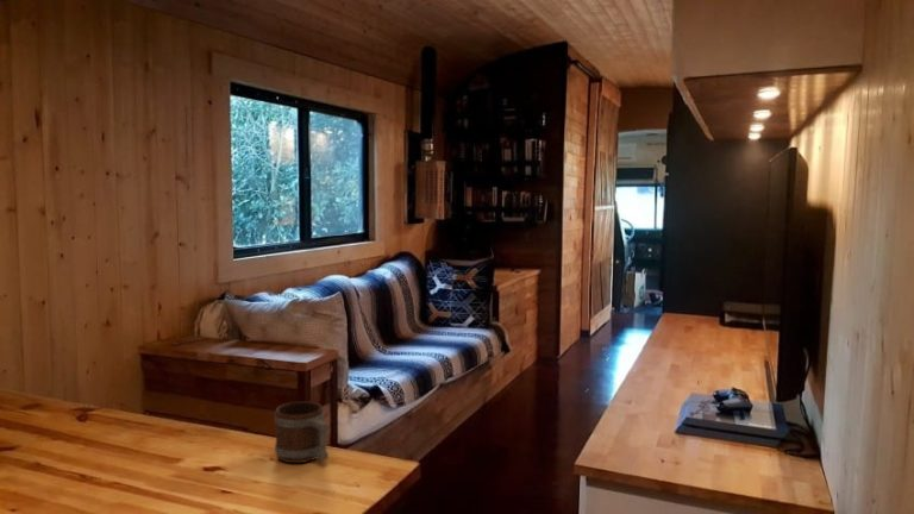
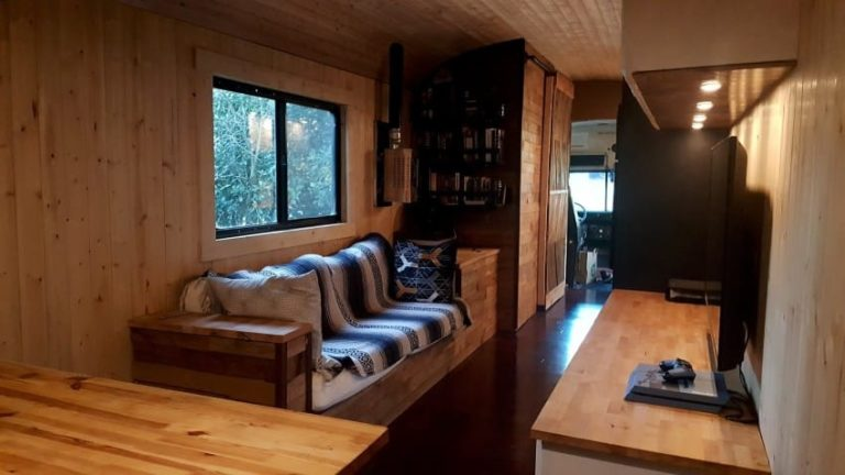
- mug [274,400,328,464]
